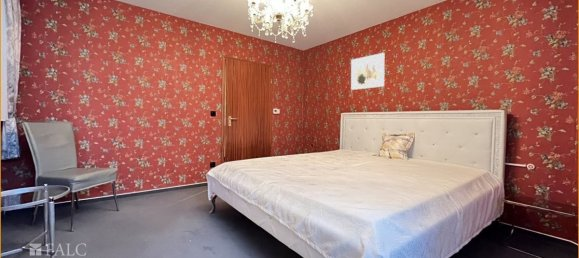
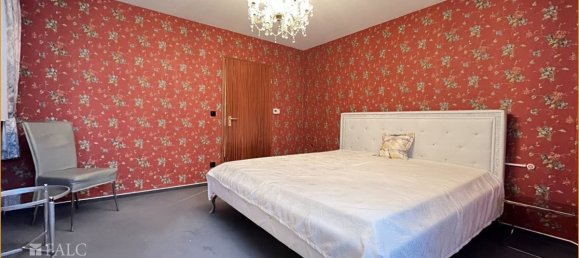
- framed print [350,52,385,91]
